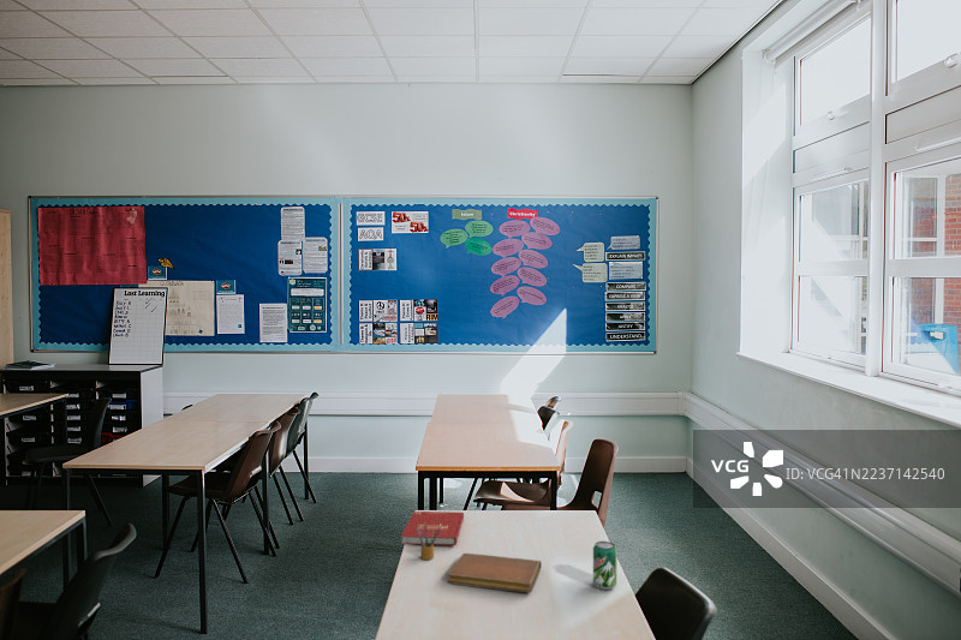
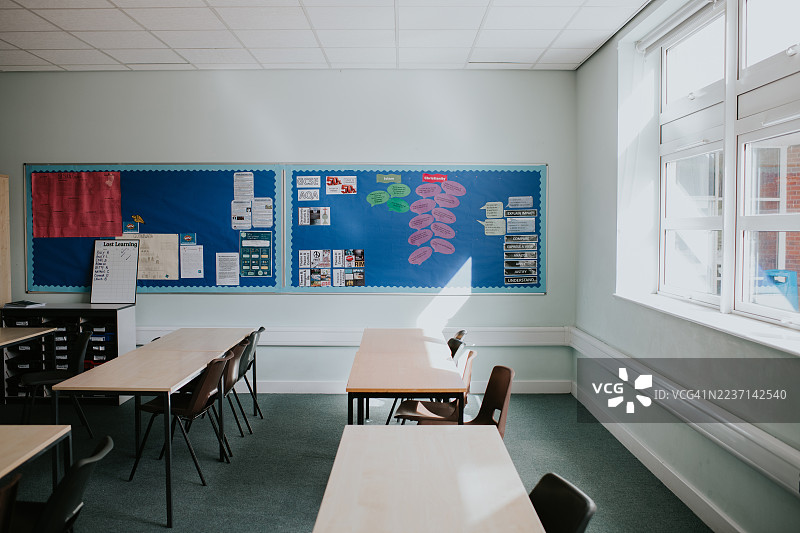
- book [400,510,465,546]
- pencil box [417,522,440,561]
- notebook [447,552,543,594]
- beverage can [592,540,617,591]
